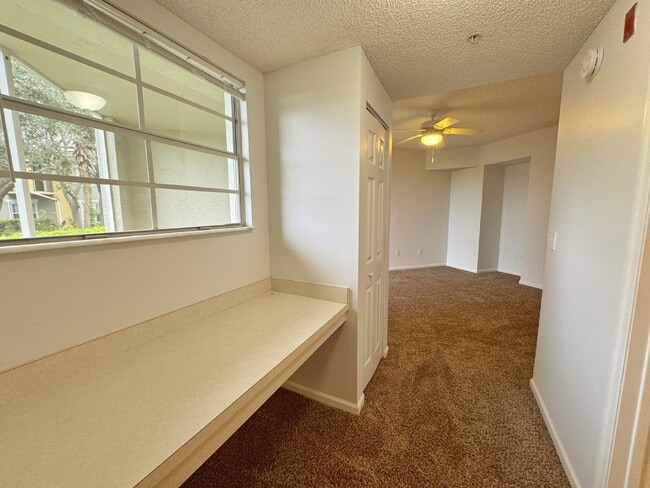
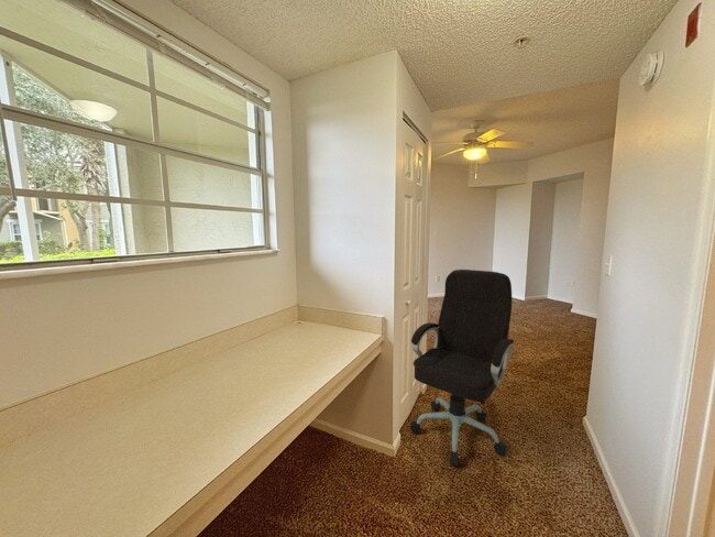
+ office chair [409,268,515,467]
